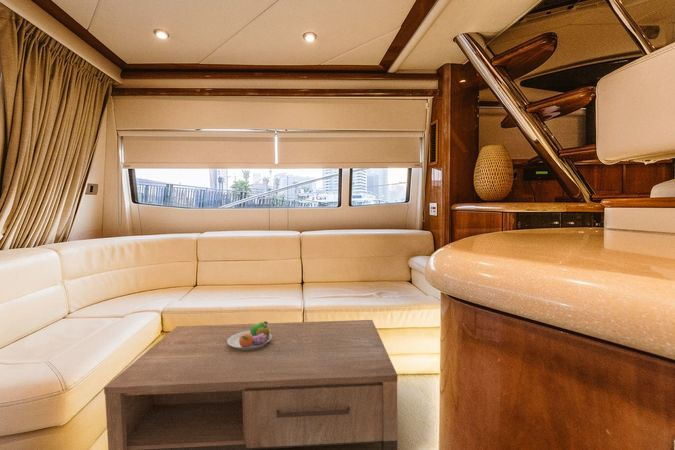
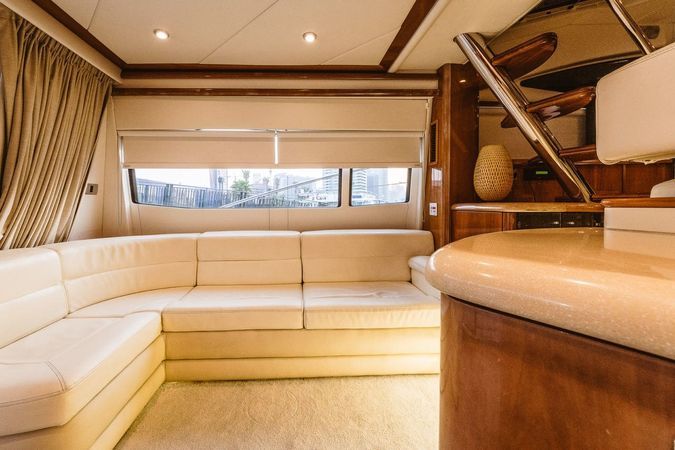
- coffee table [103,319,398,450]
- fruit bowl [227,320,272,350]
